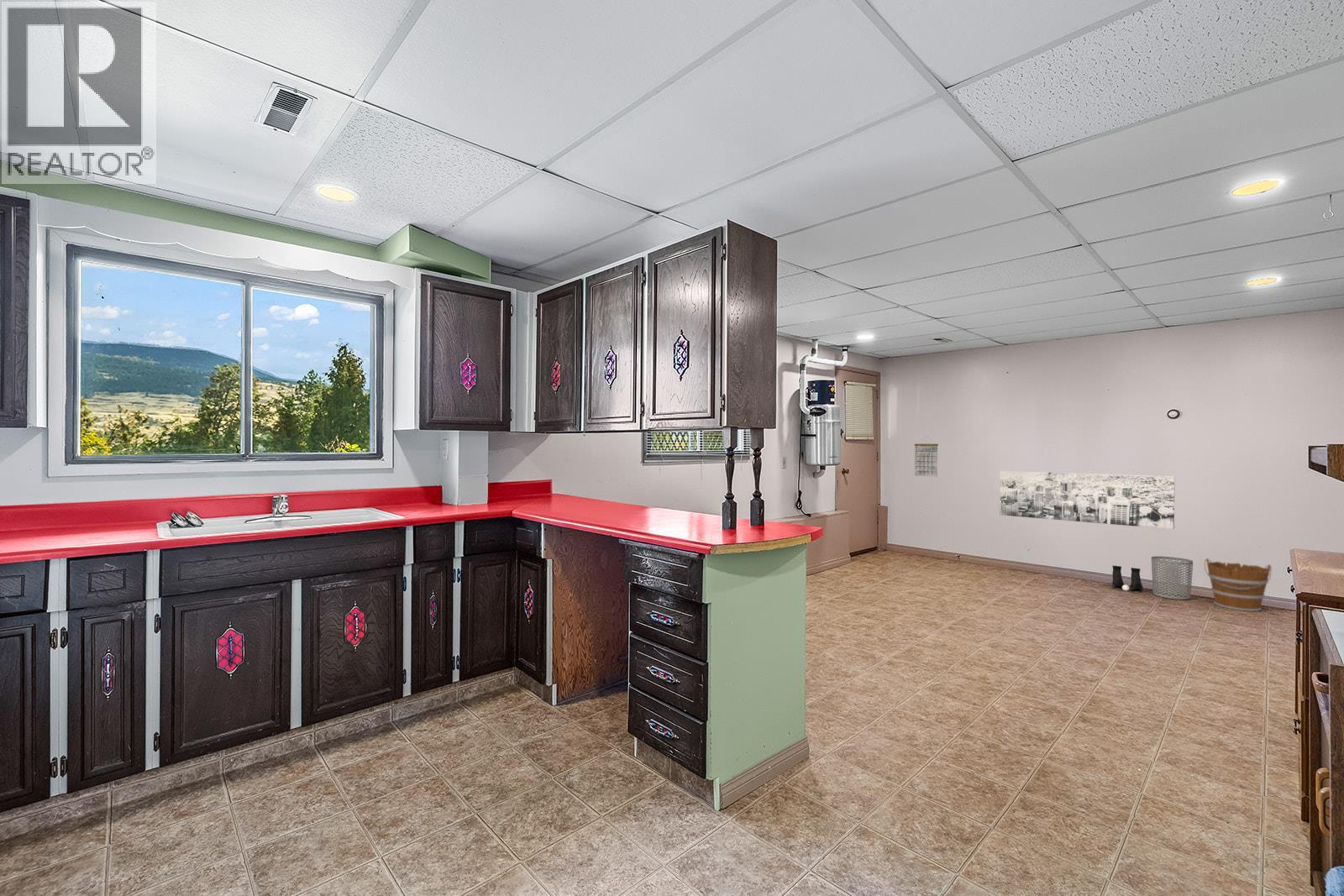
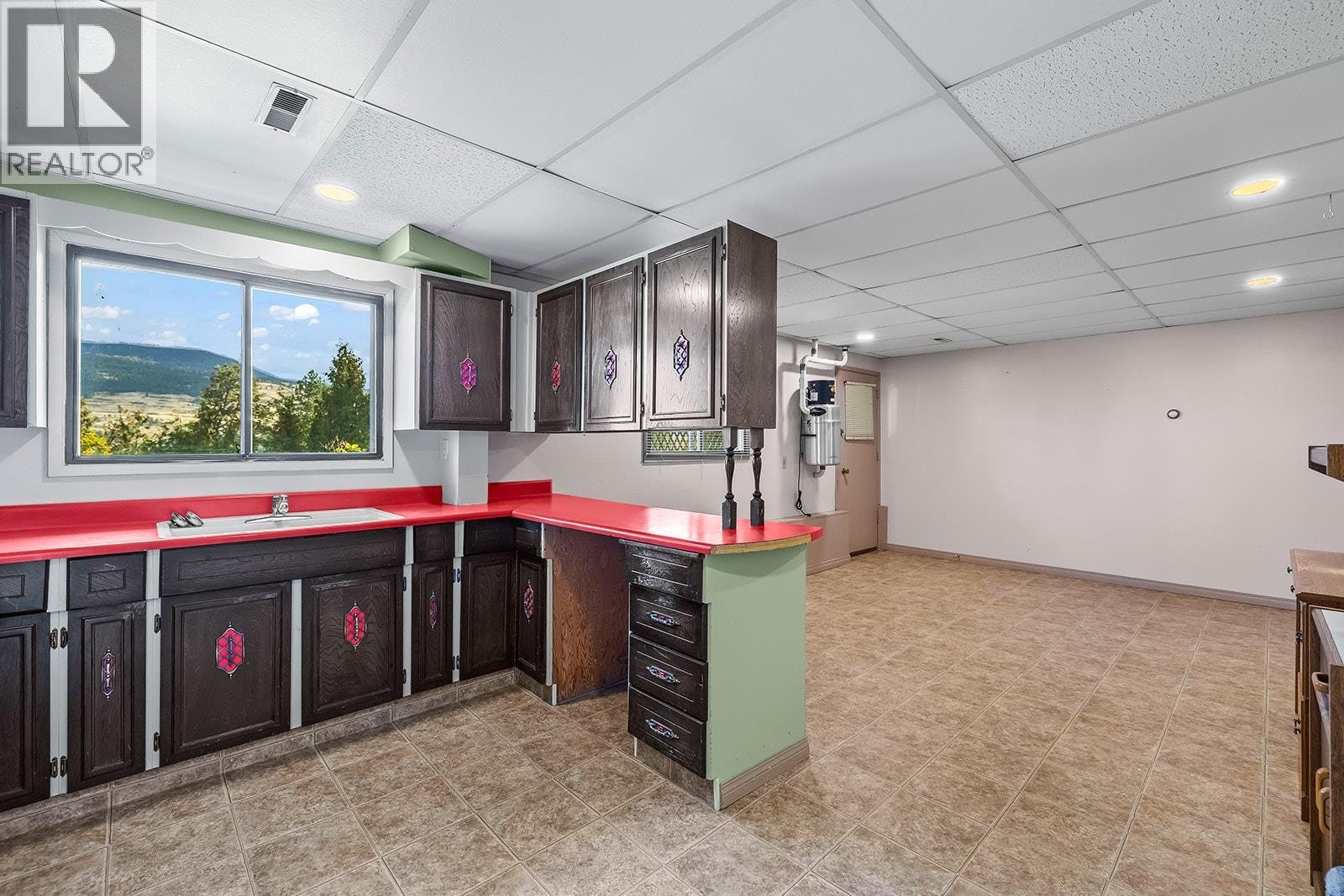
- bucket [1204,558,1273,612]
- wall art [999,469,1175,530]
- calendar [914,436,939,478]
- boots [1111,564,1144,591]
- waste bin [1151,555,1194,600]
